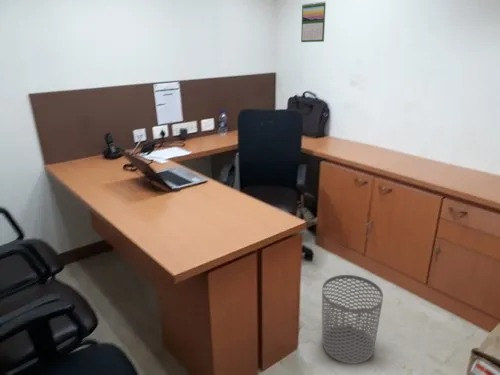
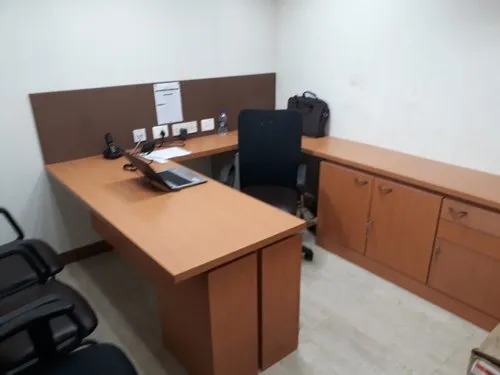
- calendar [300,1,327,43]
- waste bin [321,274,384,365]
